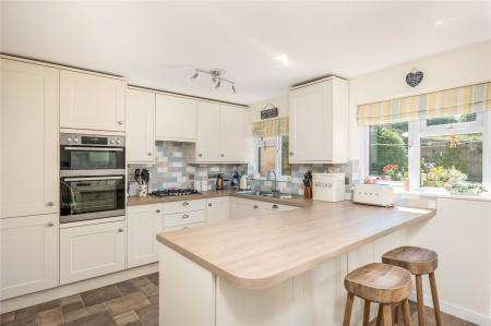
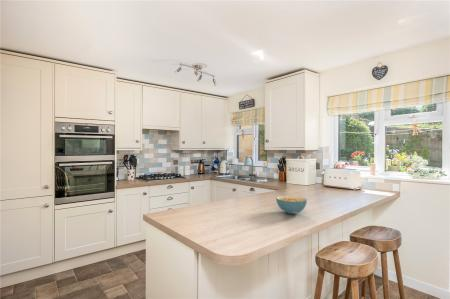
+ cereal bowl [275,195,308,215]
